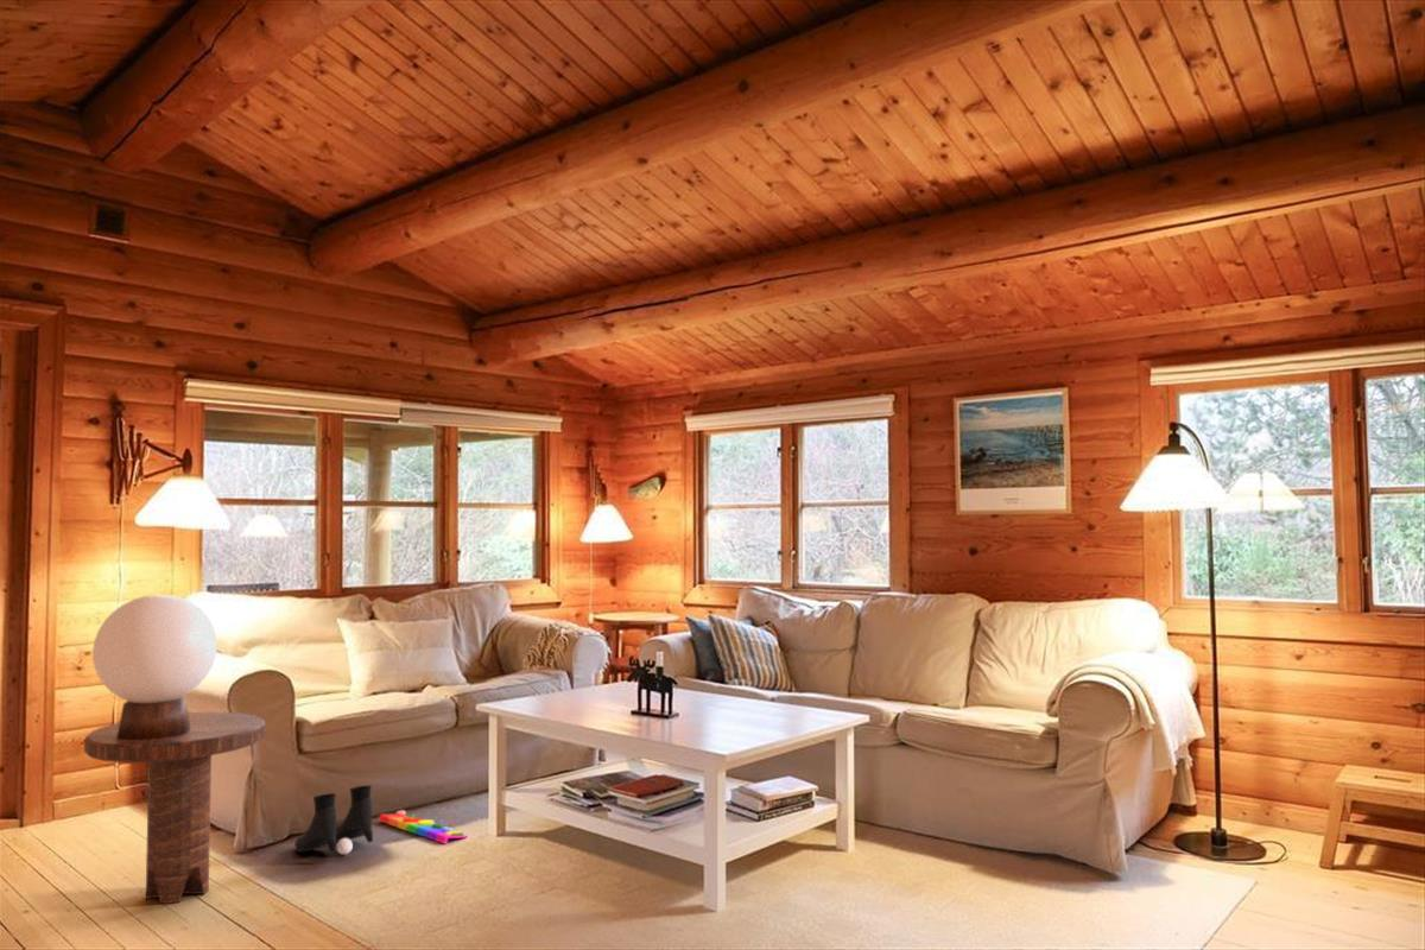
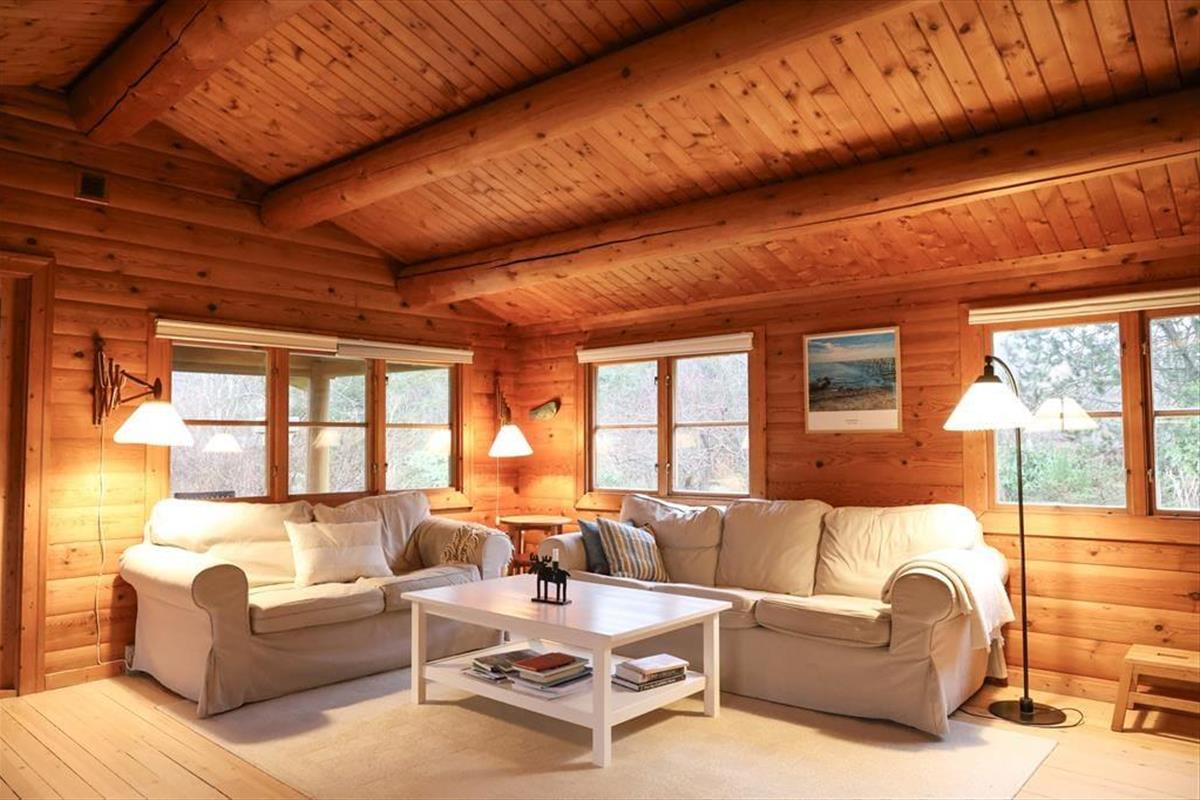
- side table [83,711,266,905]
- table lamp [91,594,218,740]
- boots [293,785,374,856]
- knob puzzle [378,809,468,846]
